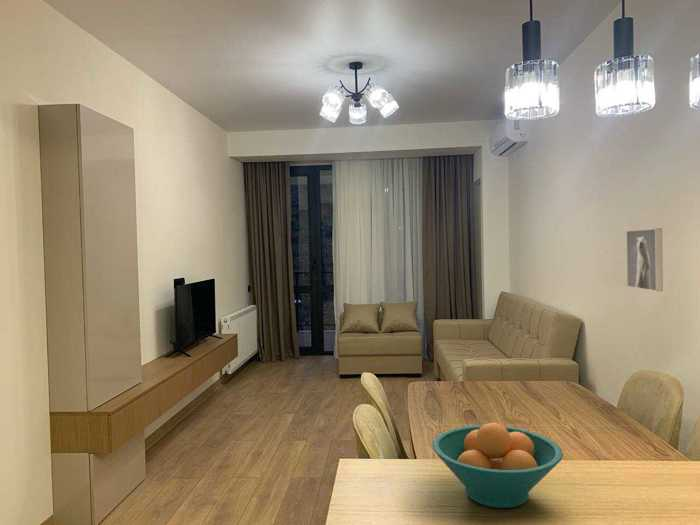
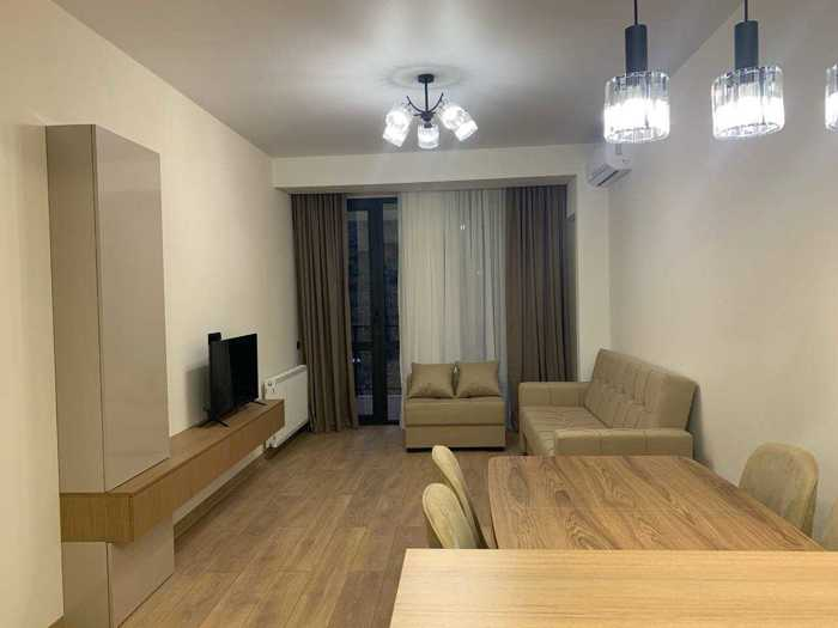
- fruit bowl [432,422,564,509]
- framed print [625,227,664,292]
